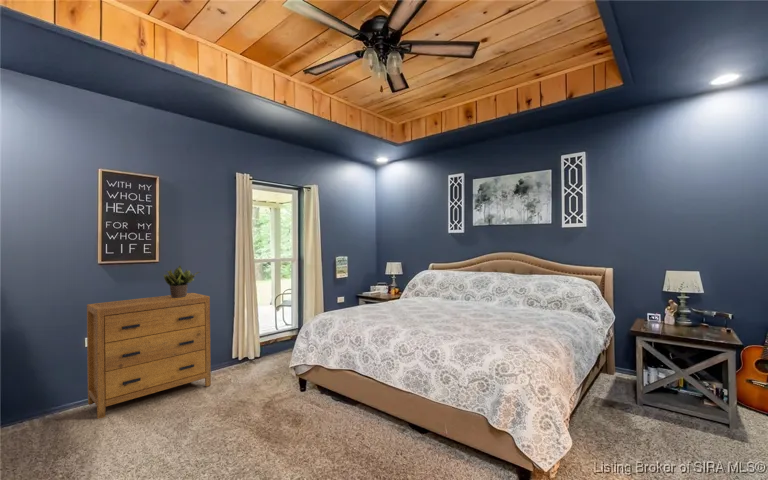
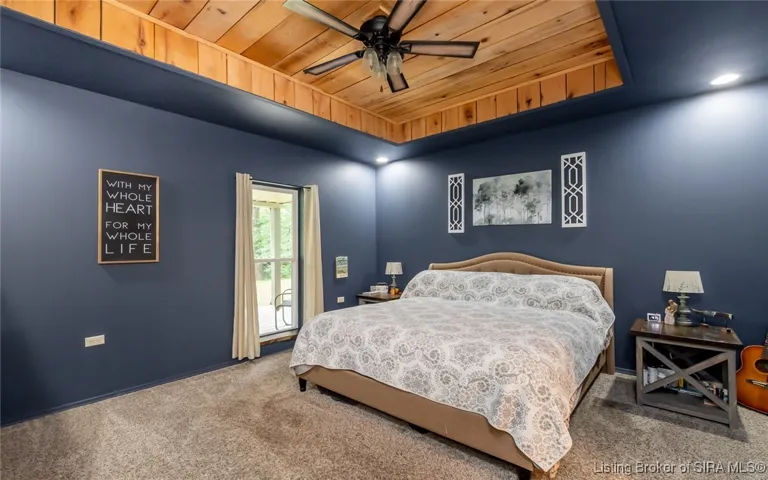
- potted plant [162,264,200,298]
- dresser [86,292,212,420]
